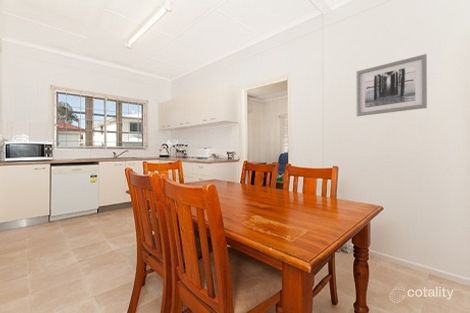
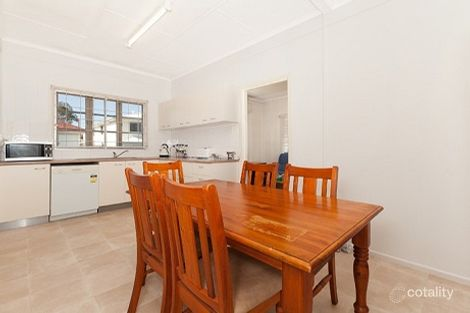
- wall art [355,53,428,117]
